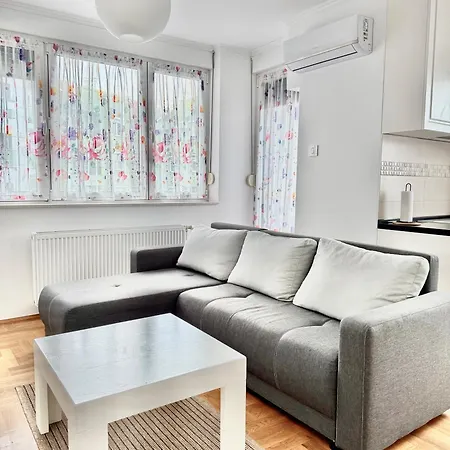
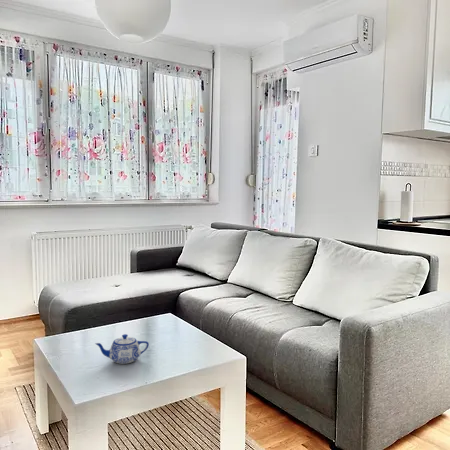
+ teapot [94,333,150,365]
